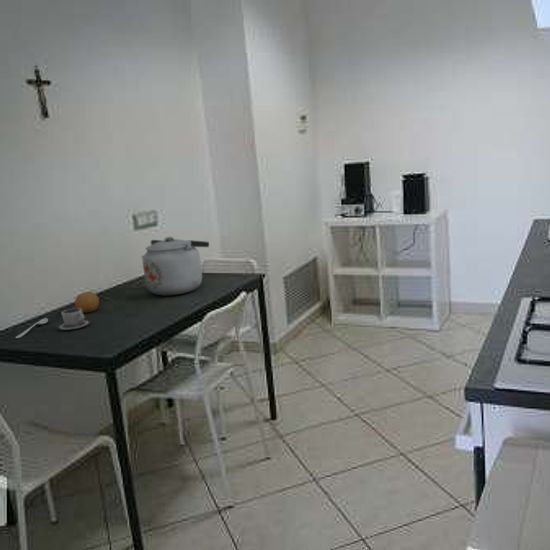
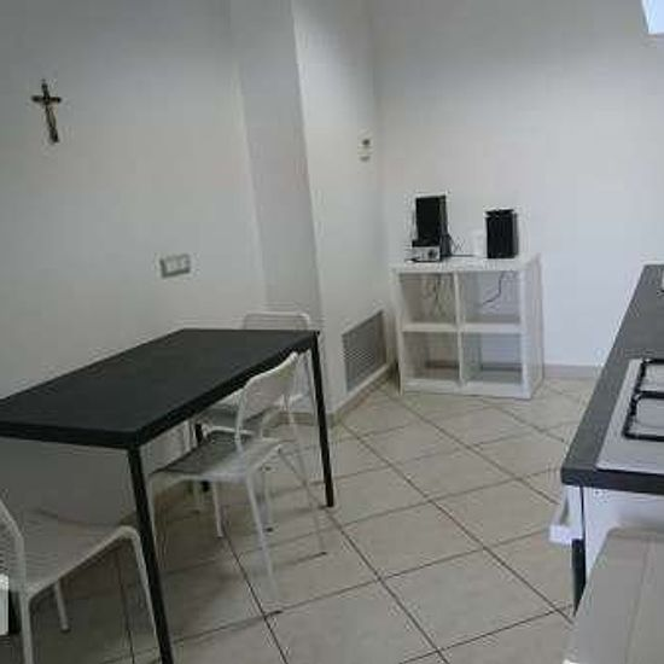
- cup [57,307,91,331]
- kettle [141,236,210,296]
- spoon [15,317,49,339]
- fruit [74,291,100,314]
